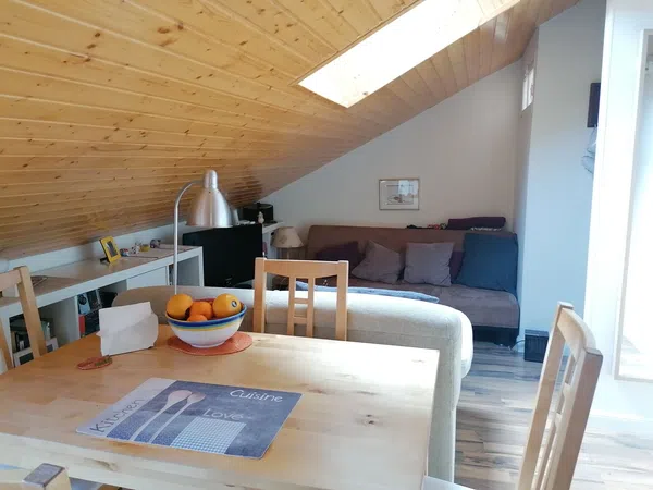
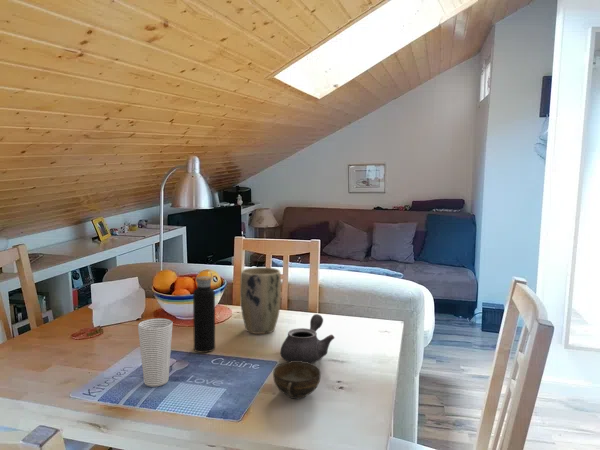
+ teapot [279,313,335,364]
+ cup [272,361,322,400]
+ plant pot [239,266,282,335]
+ cup [137,317,174,388]
+ water bottle [192,269,216,354]
